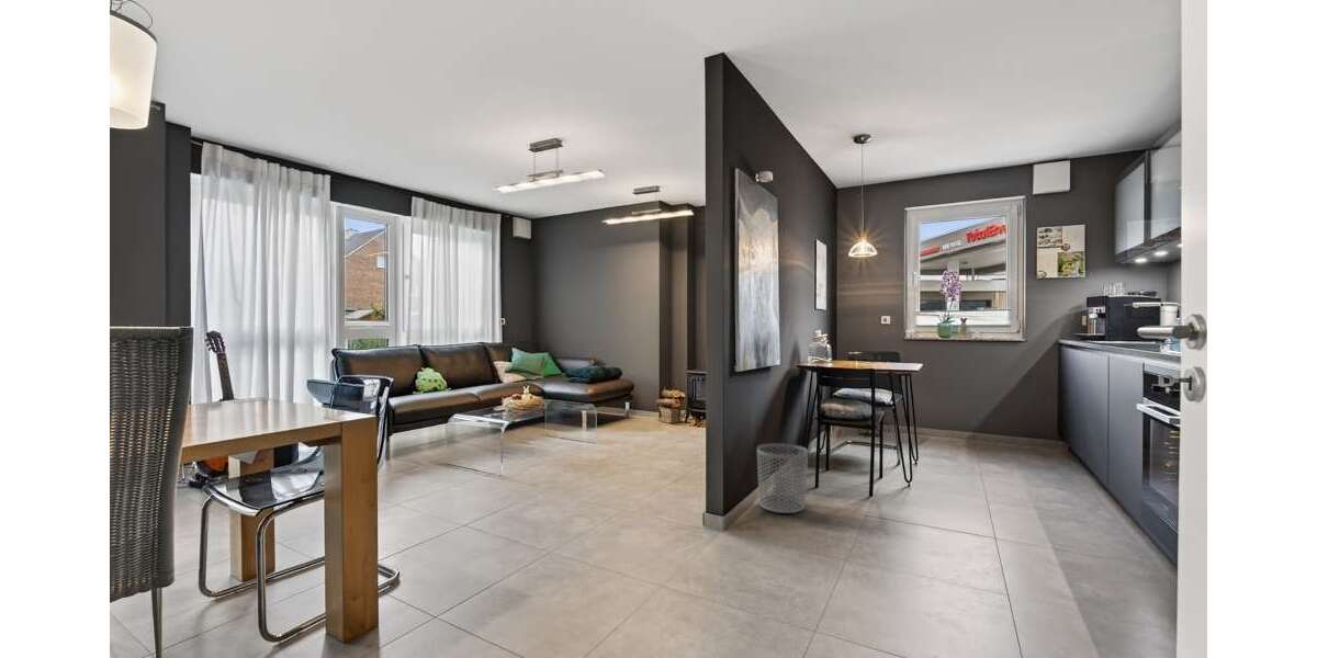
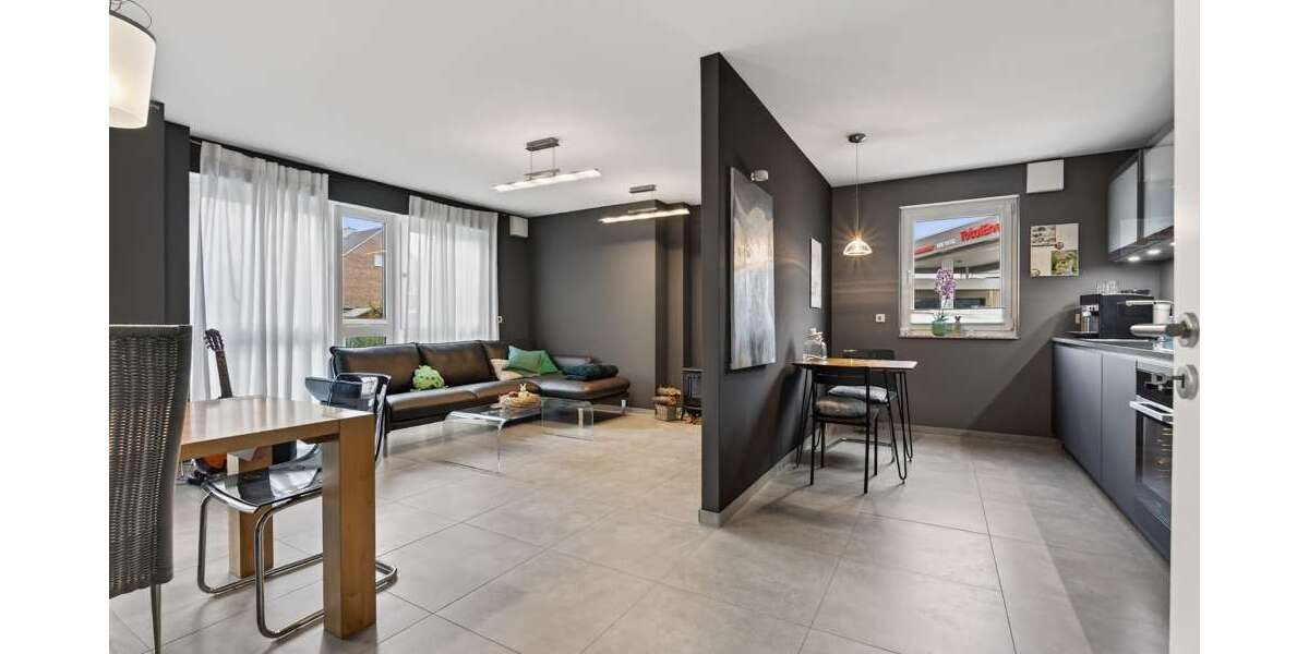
- waste bin [756,442,809,514]
